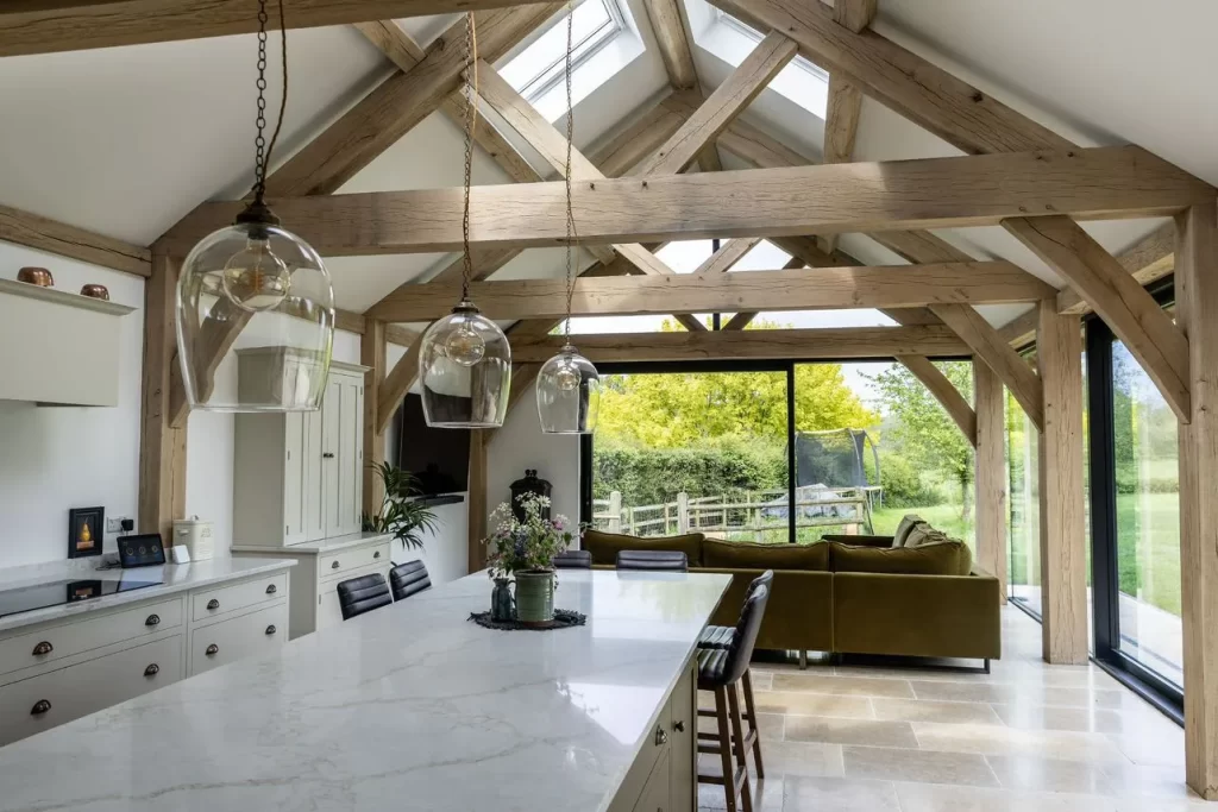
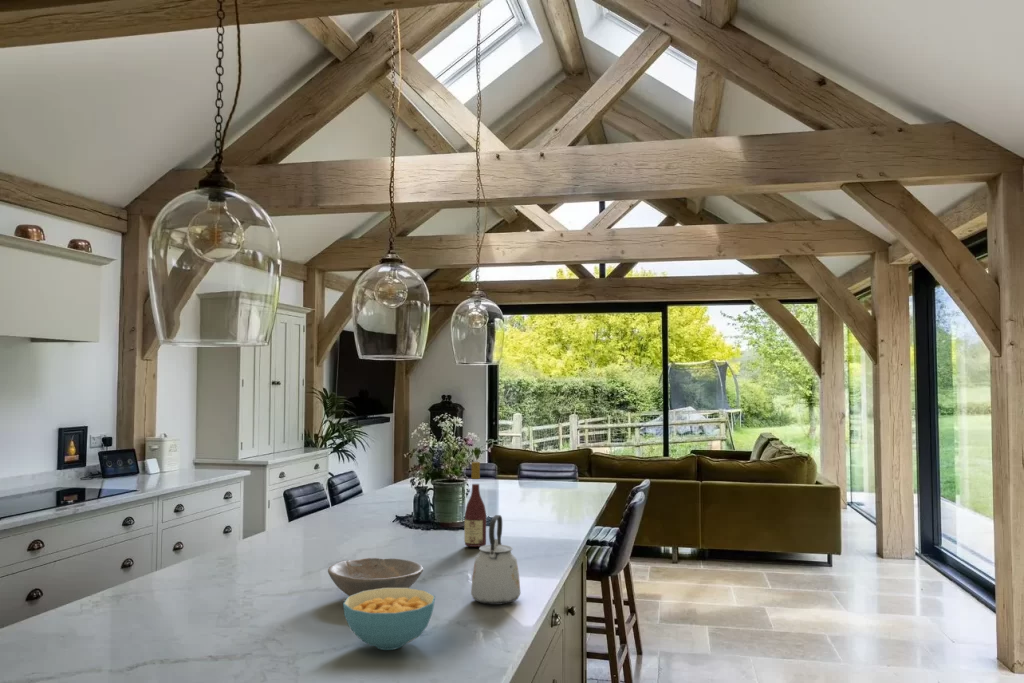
+ bowl [327,557,424,597]
+ cereal bowl [342,587,436,651]
+ wine bottle [463,461,487,548]
+ kettle [470,514,522,606]
